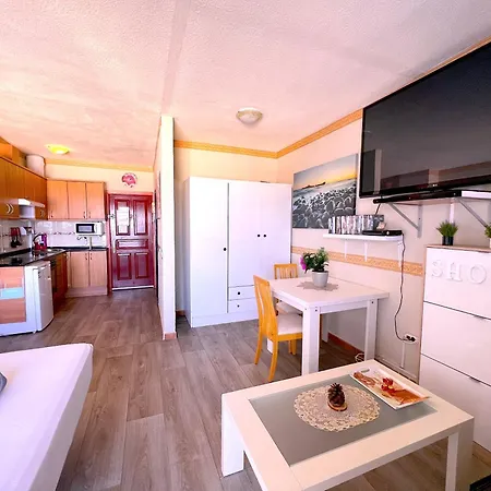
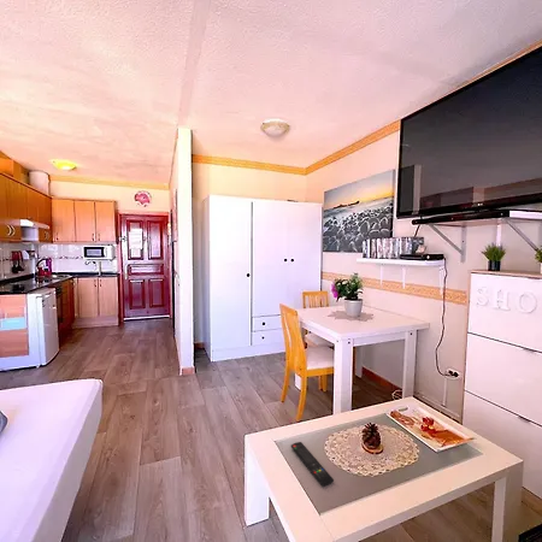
+ remote control [290,441,335,488]
